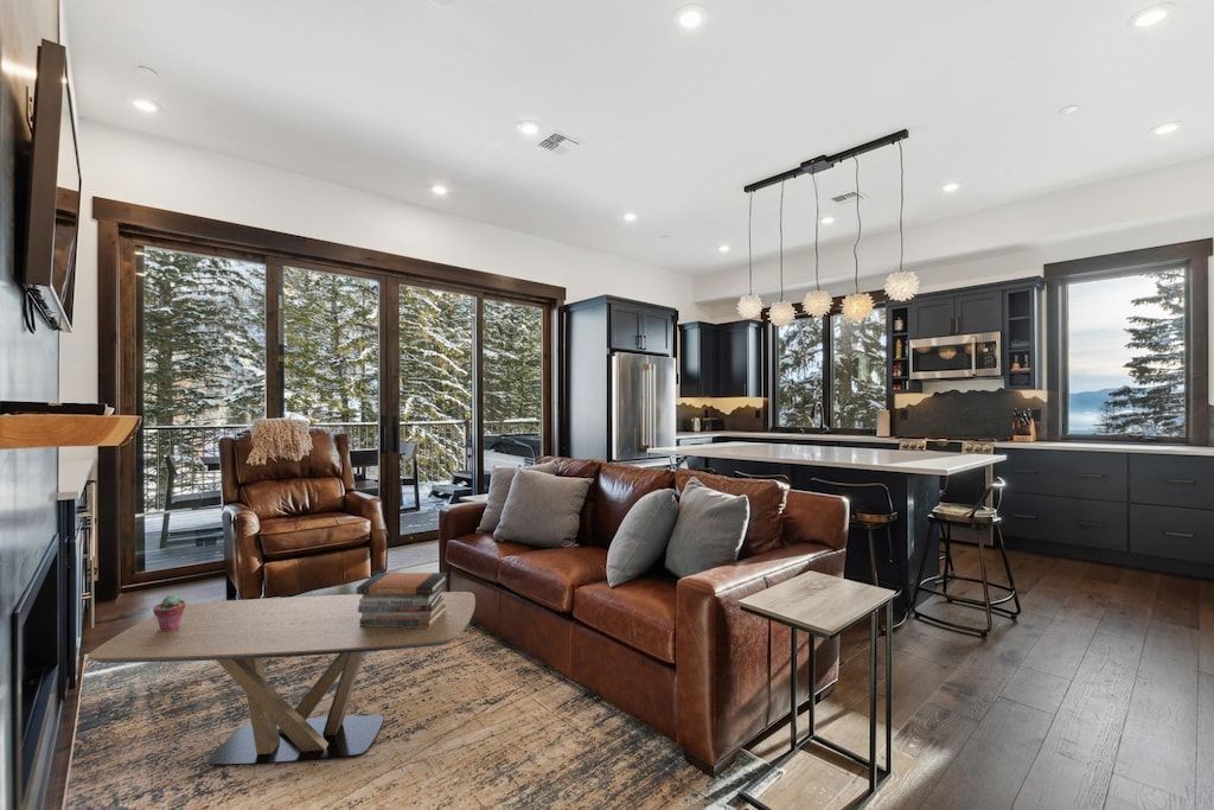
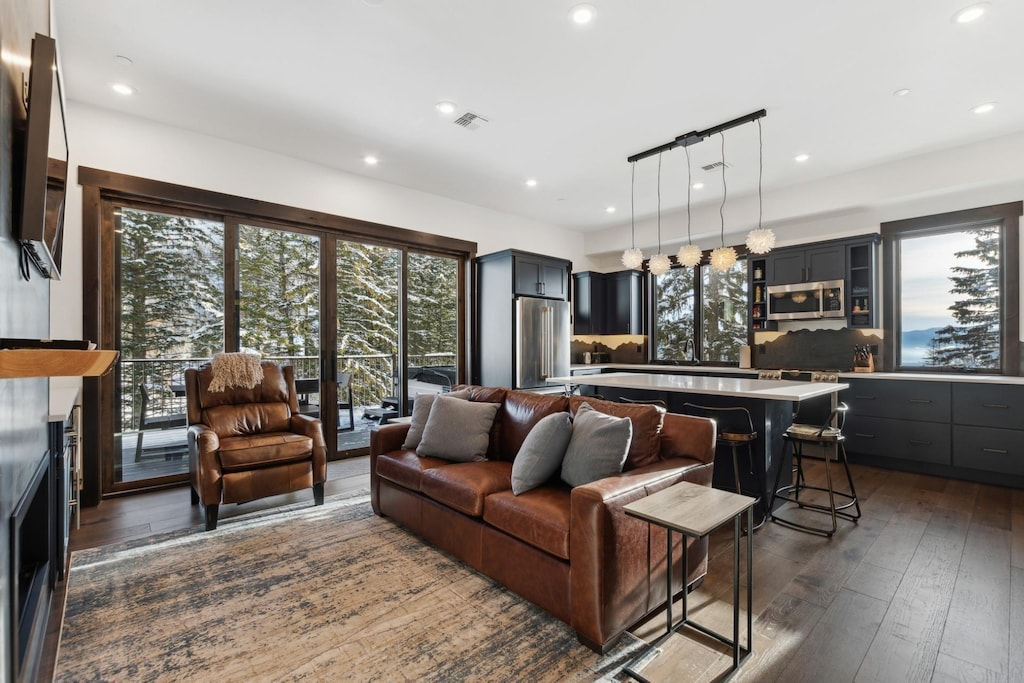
- book stack [356,572,448,627]
- potted succulent [152,594,186,632]
- coffee table [87,591,477,766]
